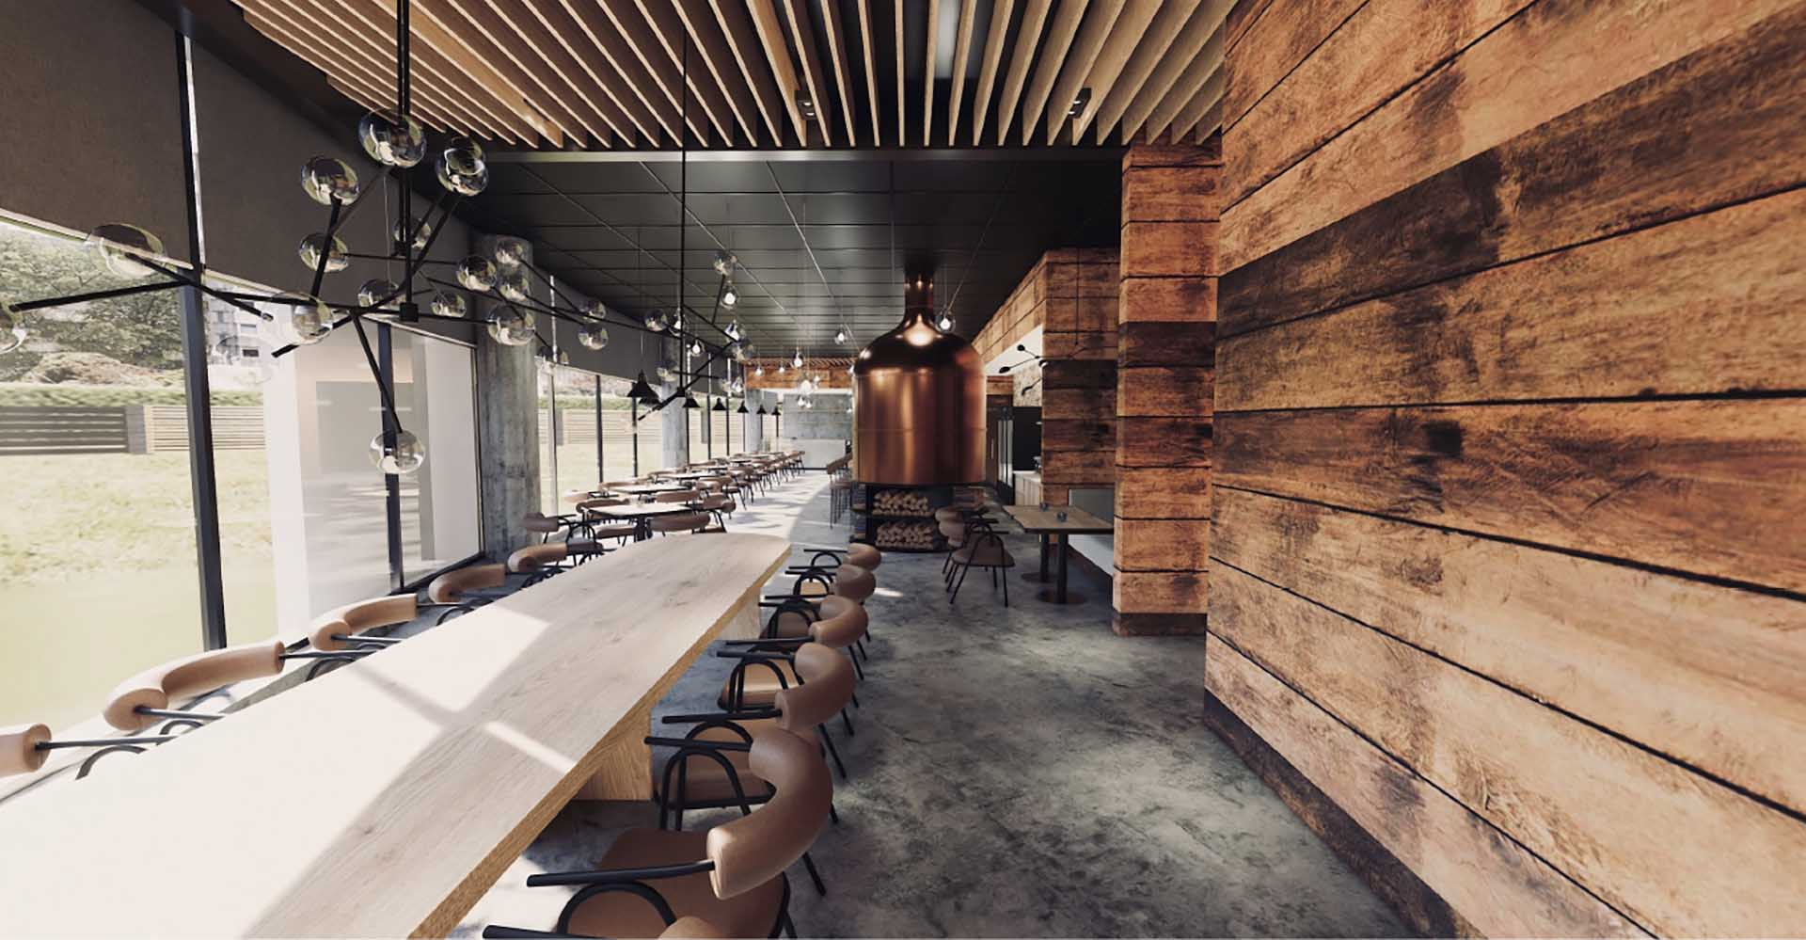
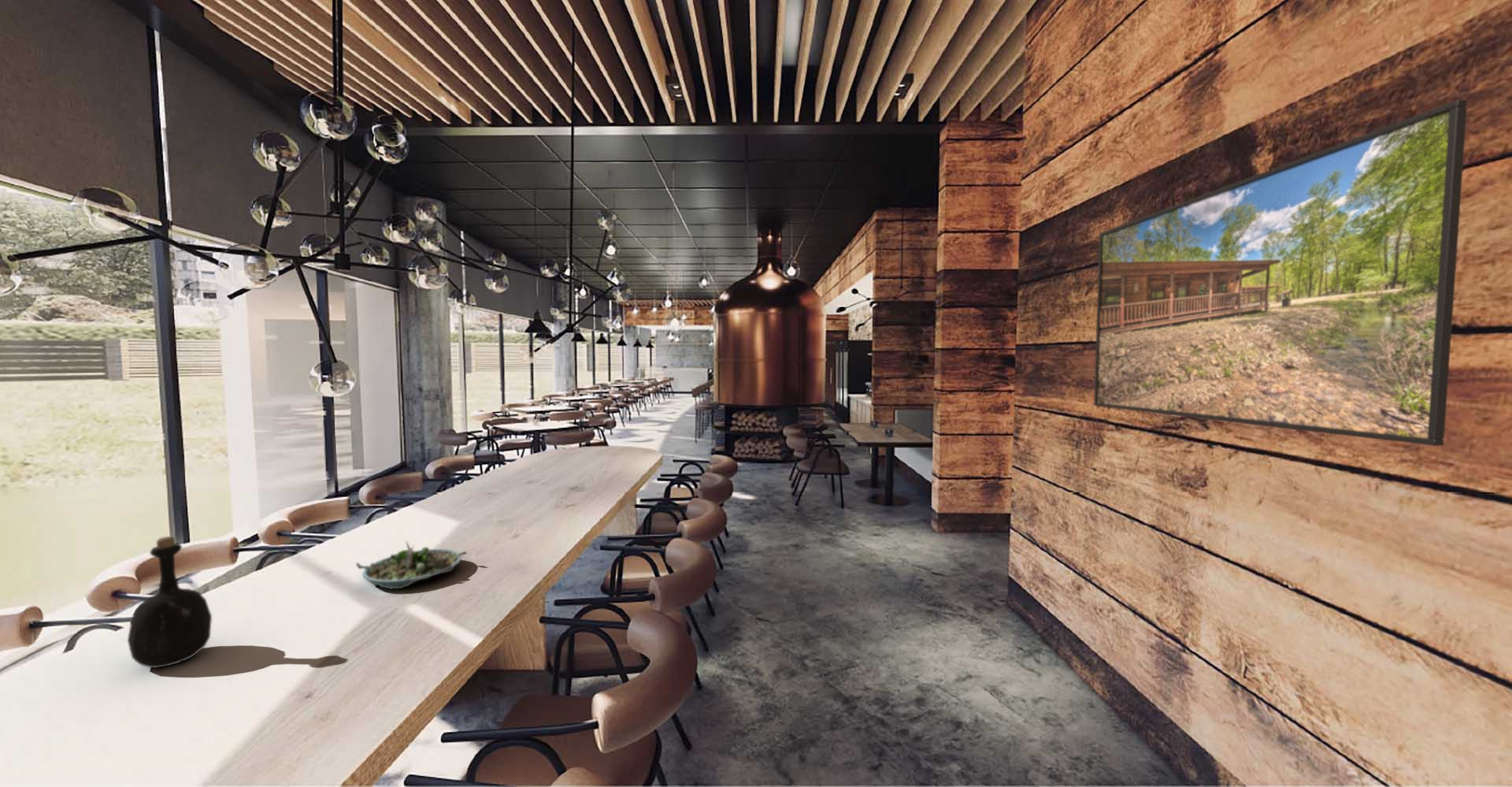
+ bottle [127,536,213,669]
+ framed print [1093,99,1468,447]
+ succulent planter [355,540,468,590]
